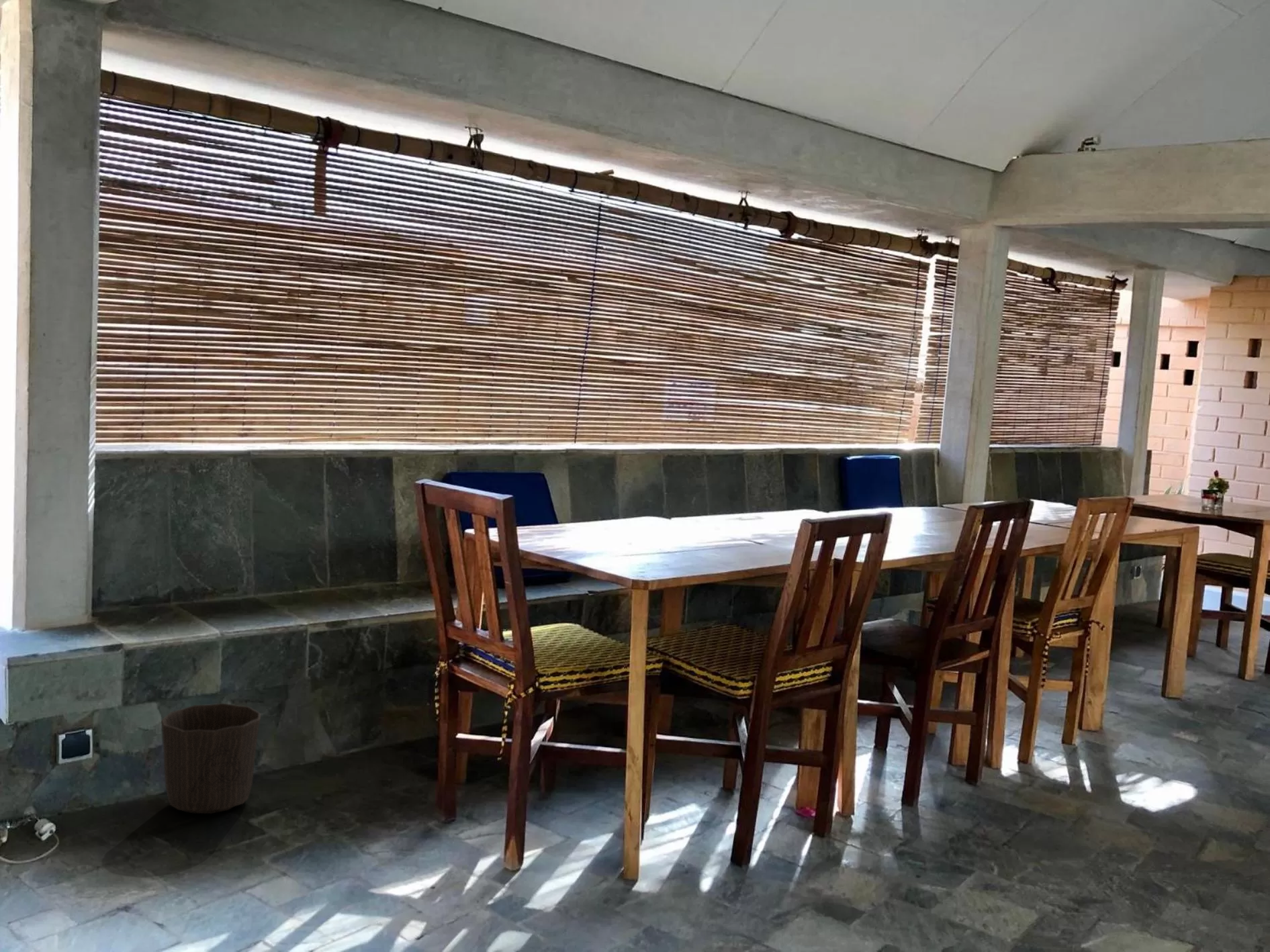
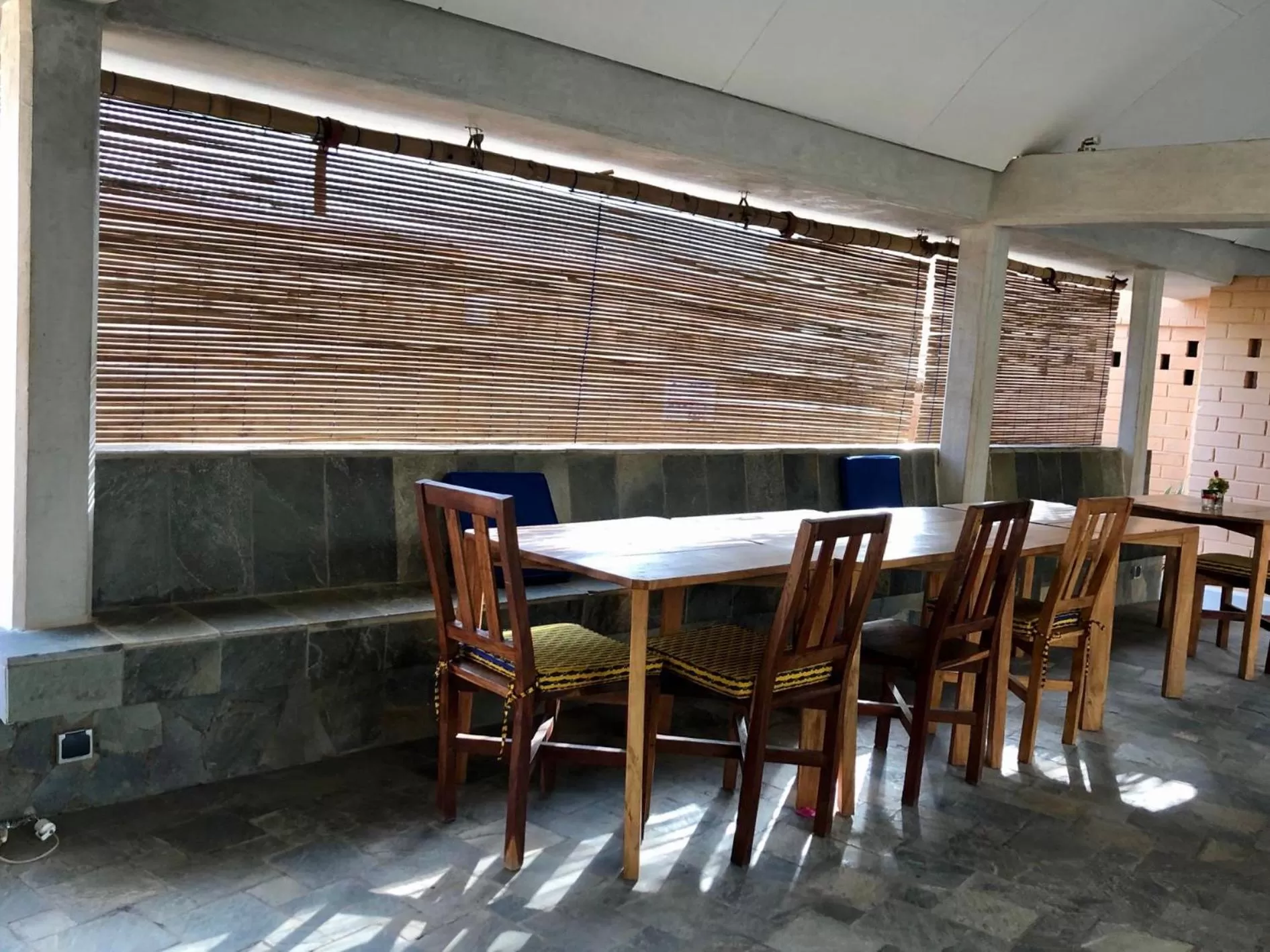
- waste basket [161,703,261,814]
